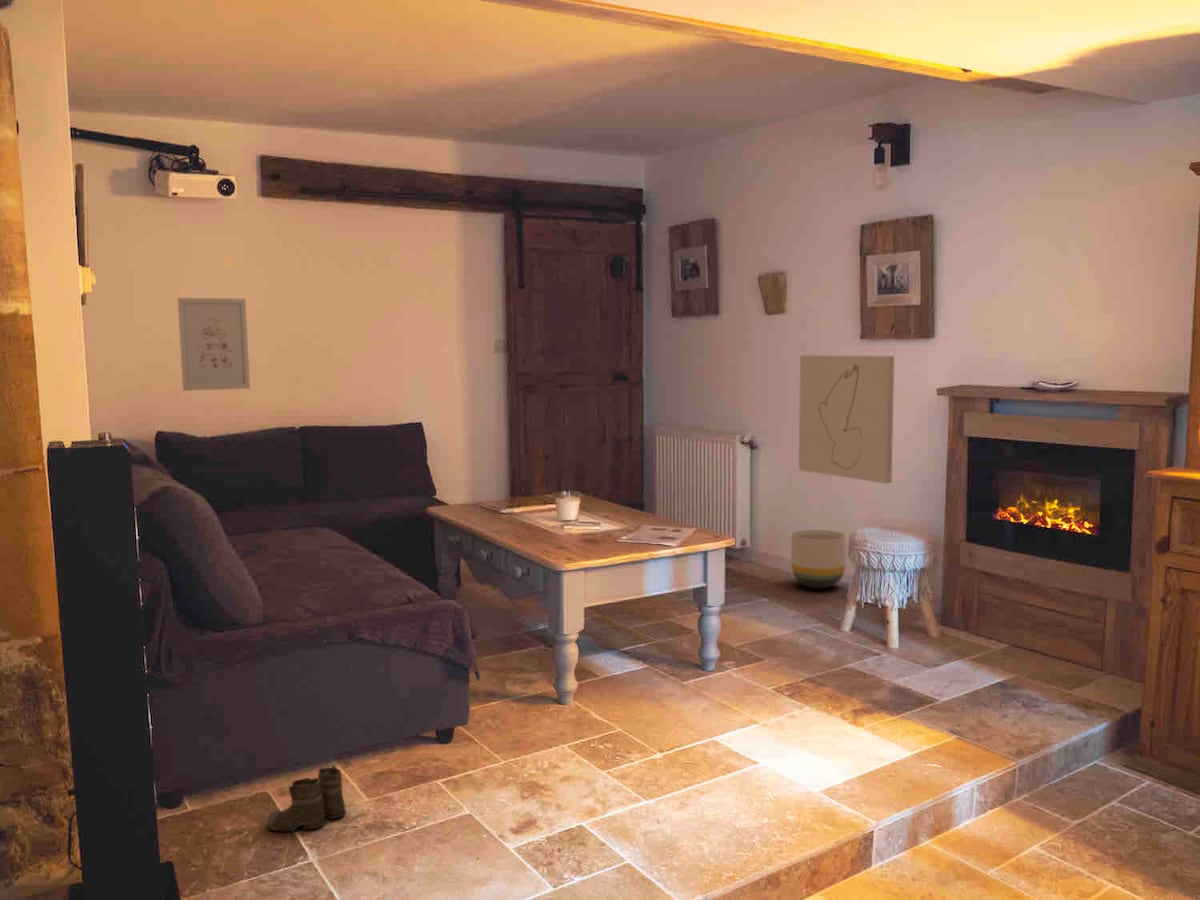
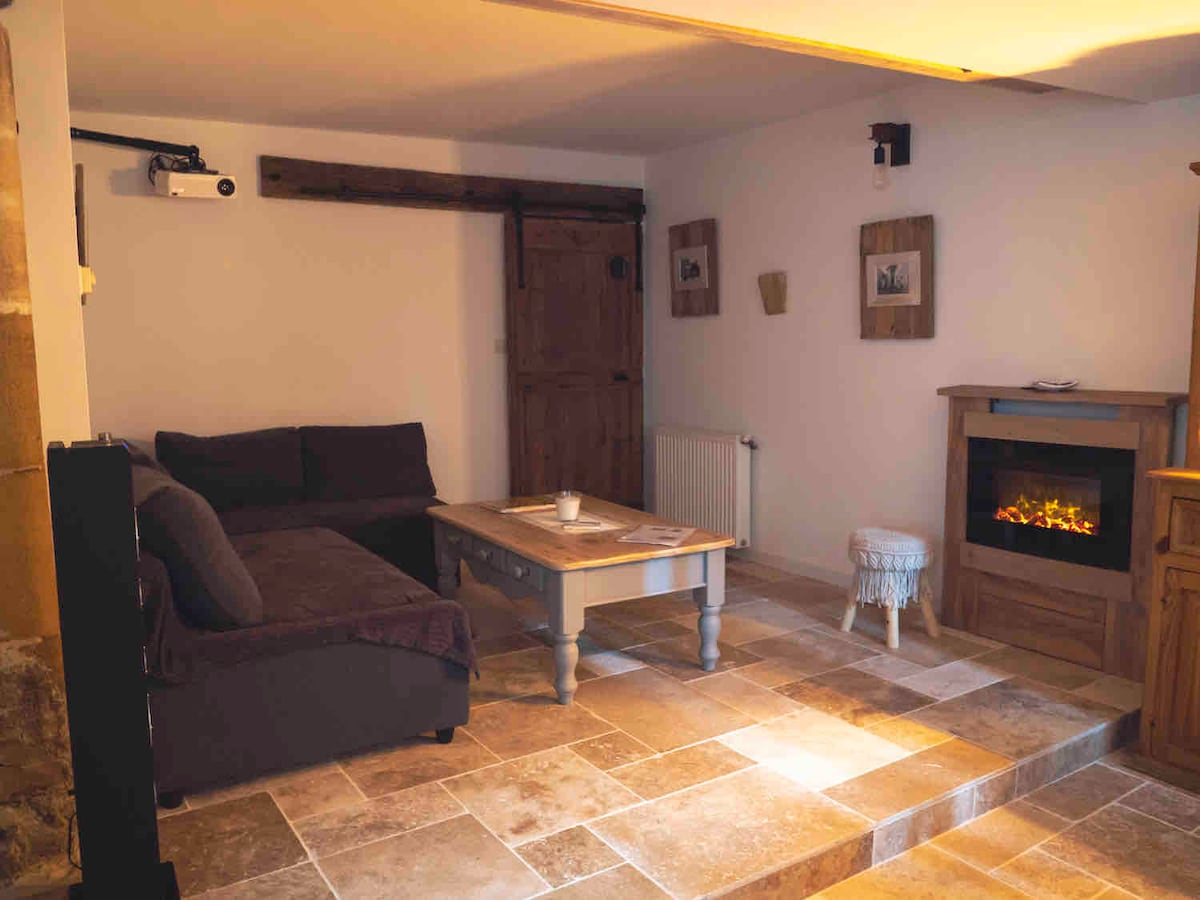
- wall art [798,354,895,485]
- planter [790,529,846,589]
- wall art [177,297,251,392]
- boots [266,764,354,841]
